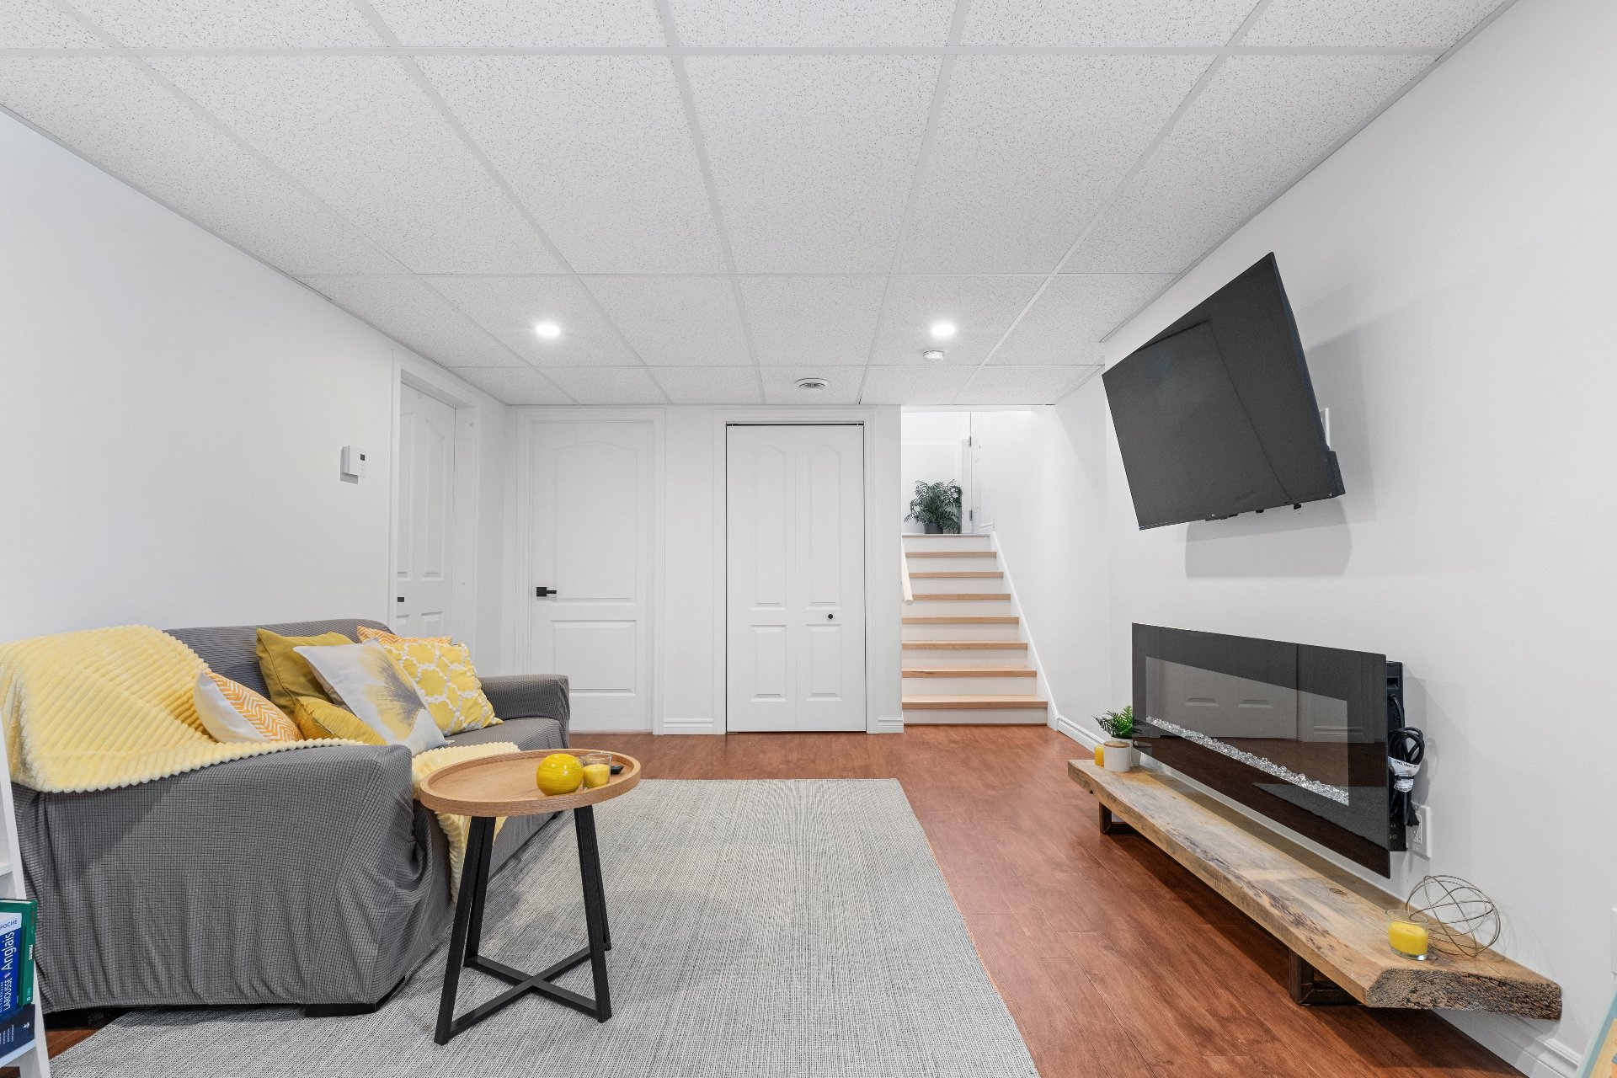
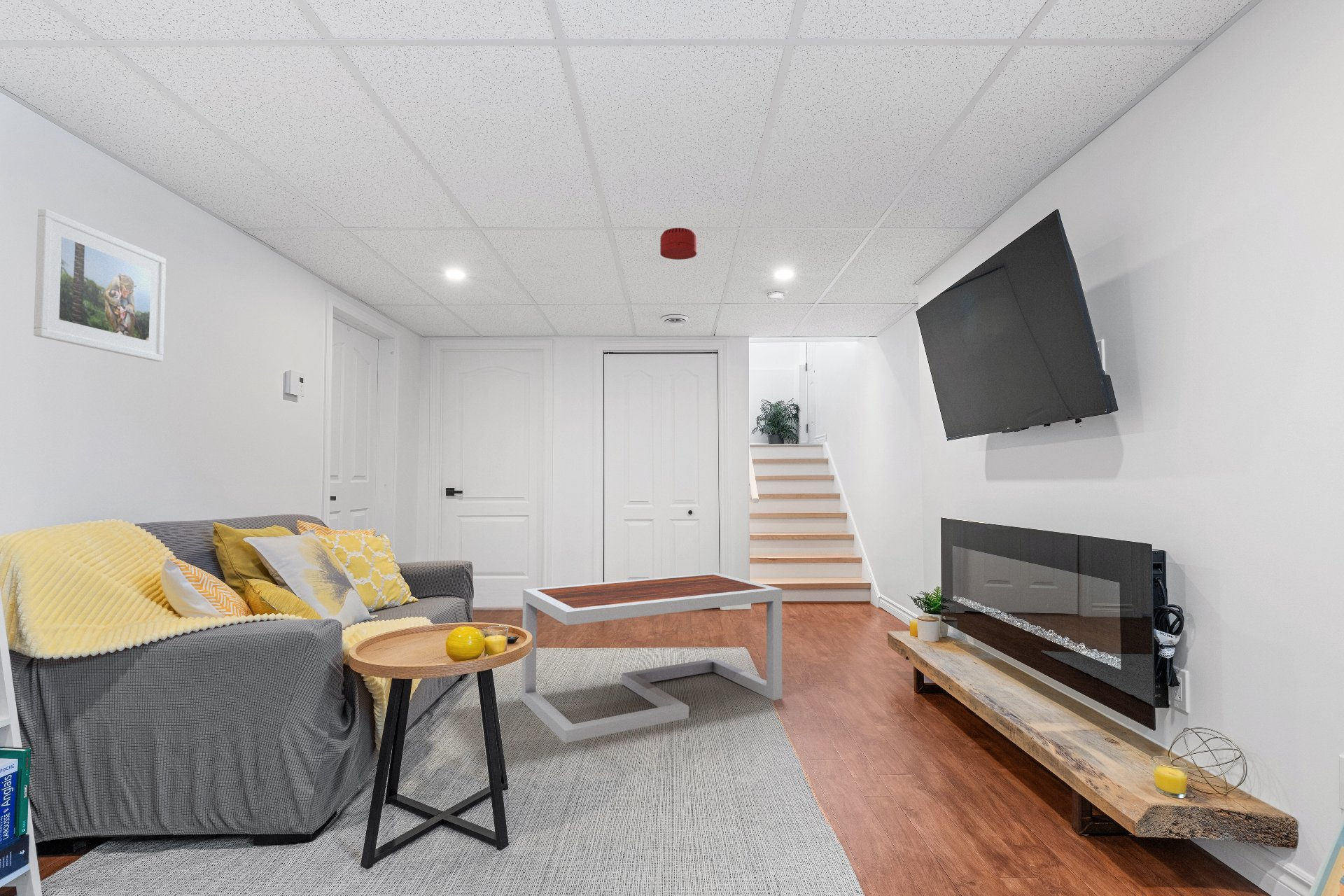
+ smoke detector [659,228,697,260]
+ coffee table [521,572,783,743]
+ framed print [33,208,167,363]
